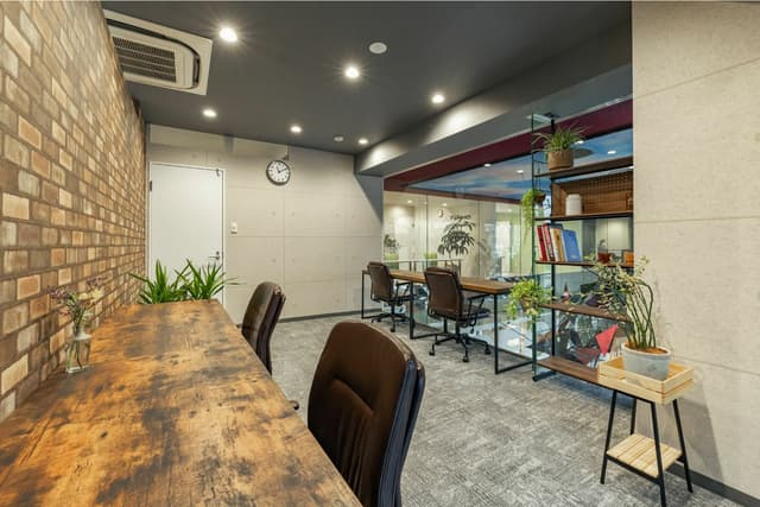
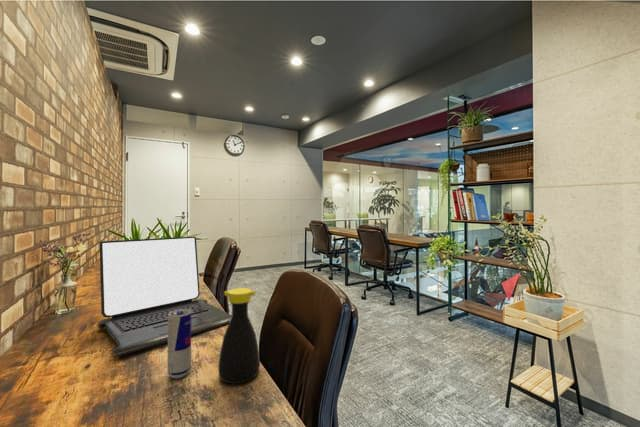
+ bottle [218,287,261,385]
+ beverage can [167,309,192,379]
+ laptop [97,235,232,357]
